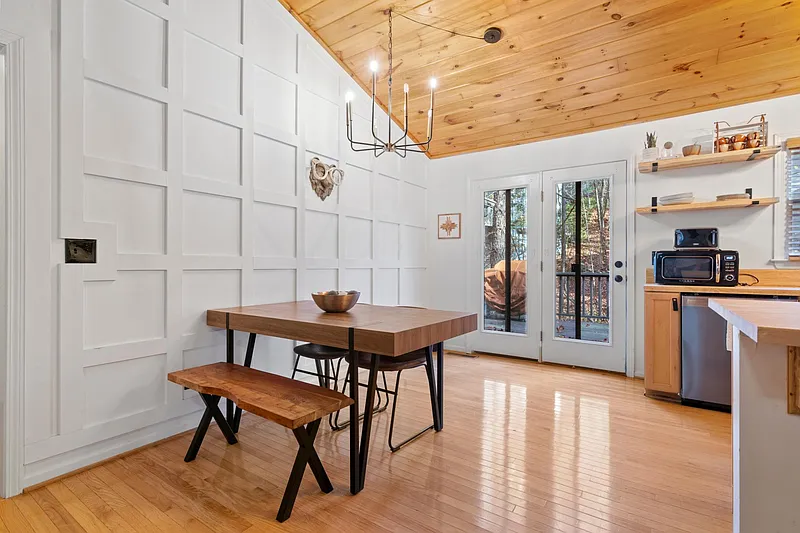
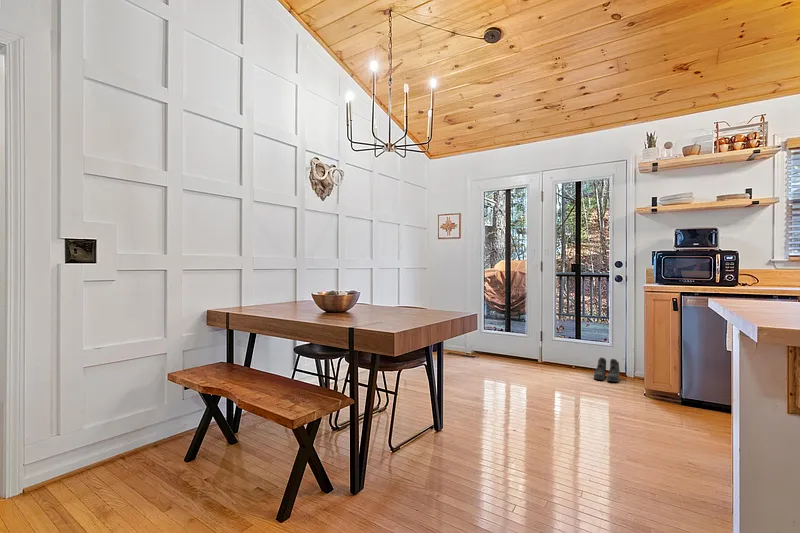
+ boots [593,357,621,383]
